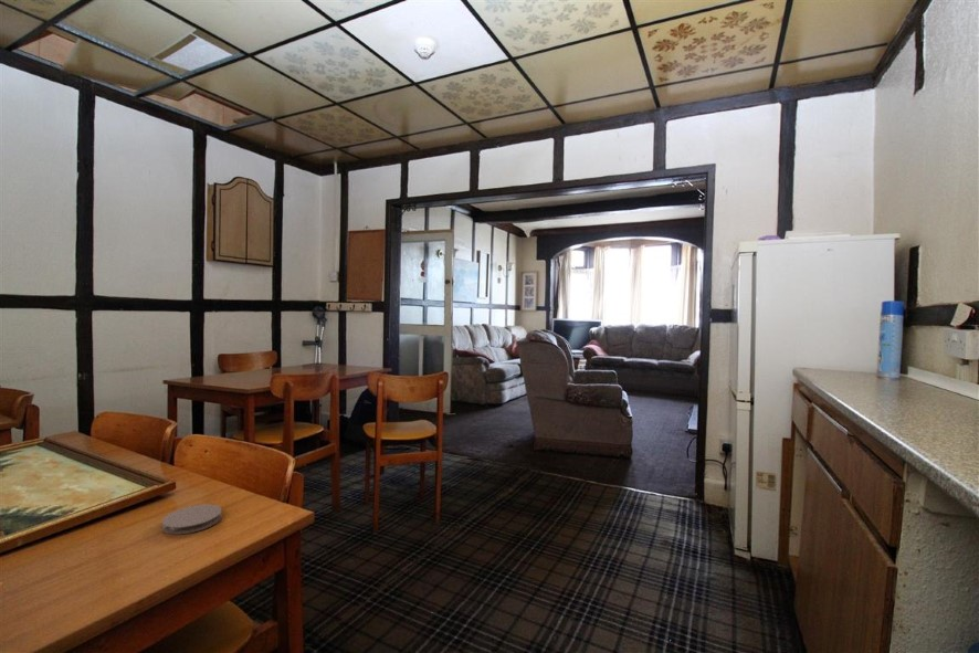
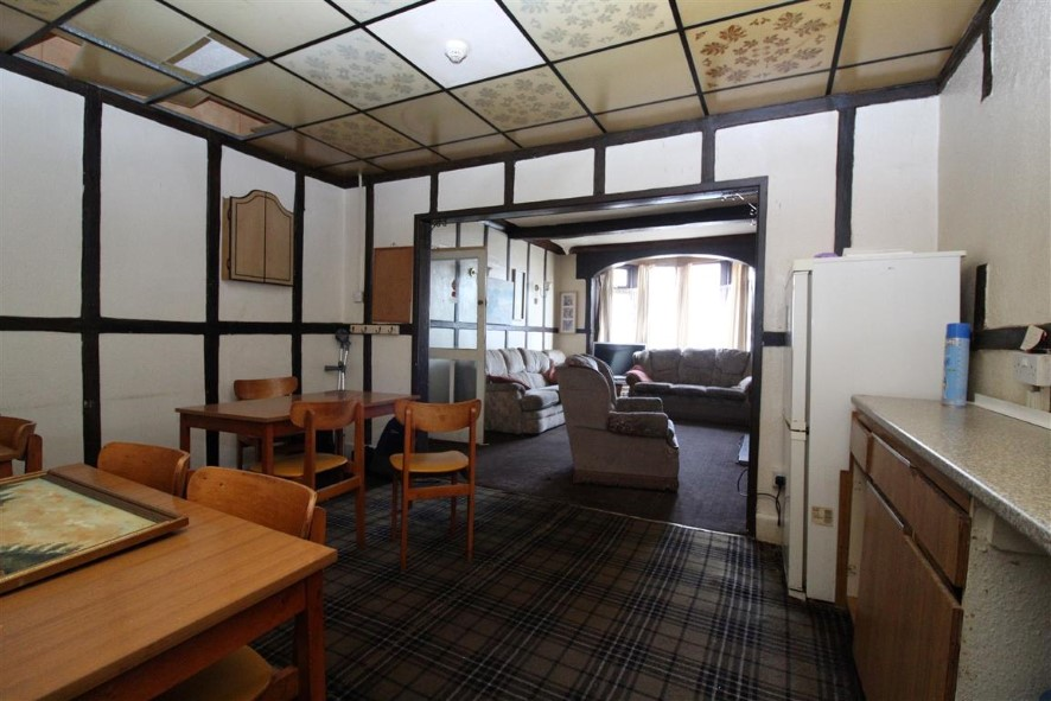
- coaster [161,503,223,536]
